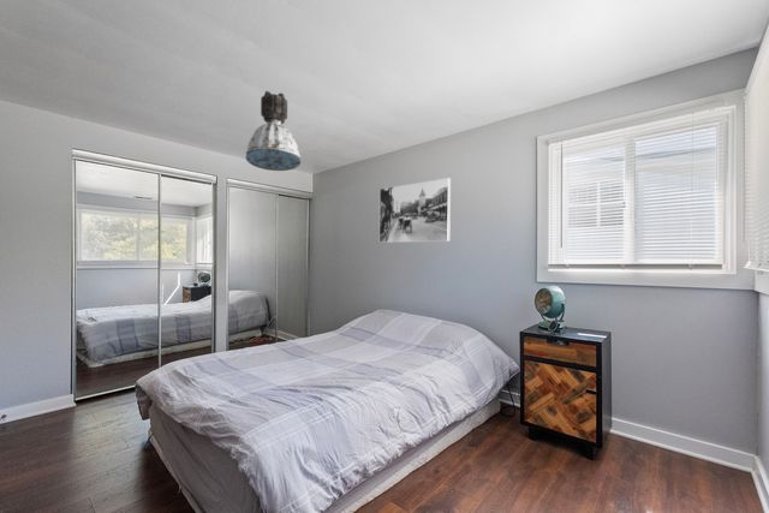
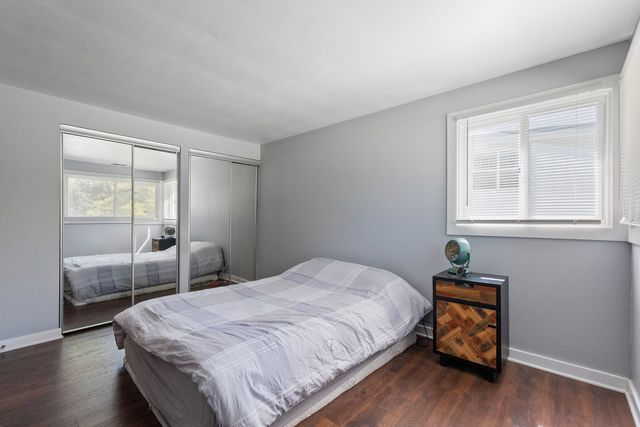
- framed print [378,177,452,244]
- ceiling light [245,90,302,172]
